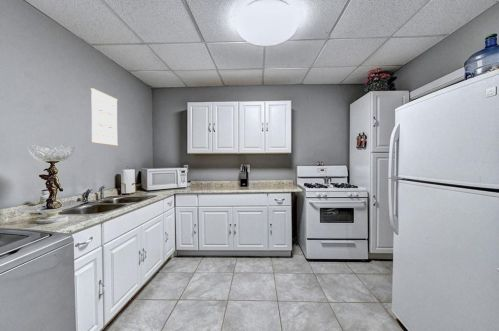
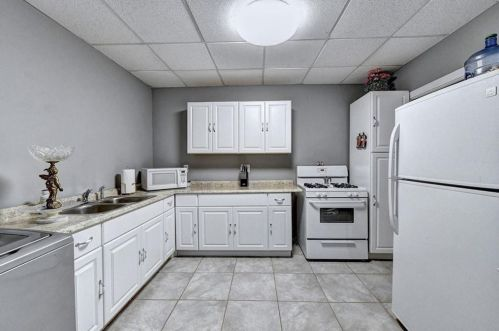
- wall art [89,87,119,146]
